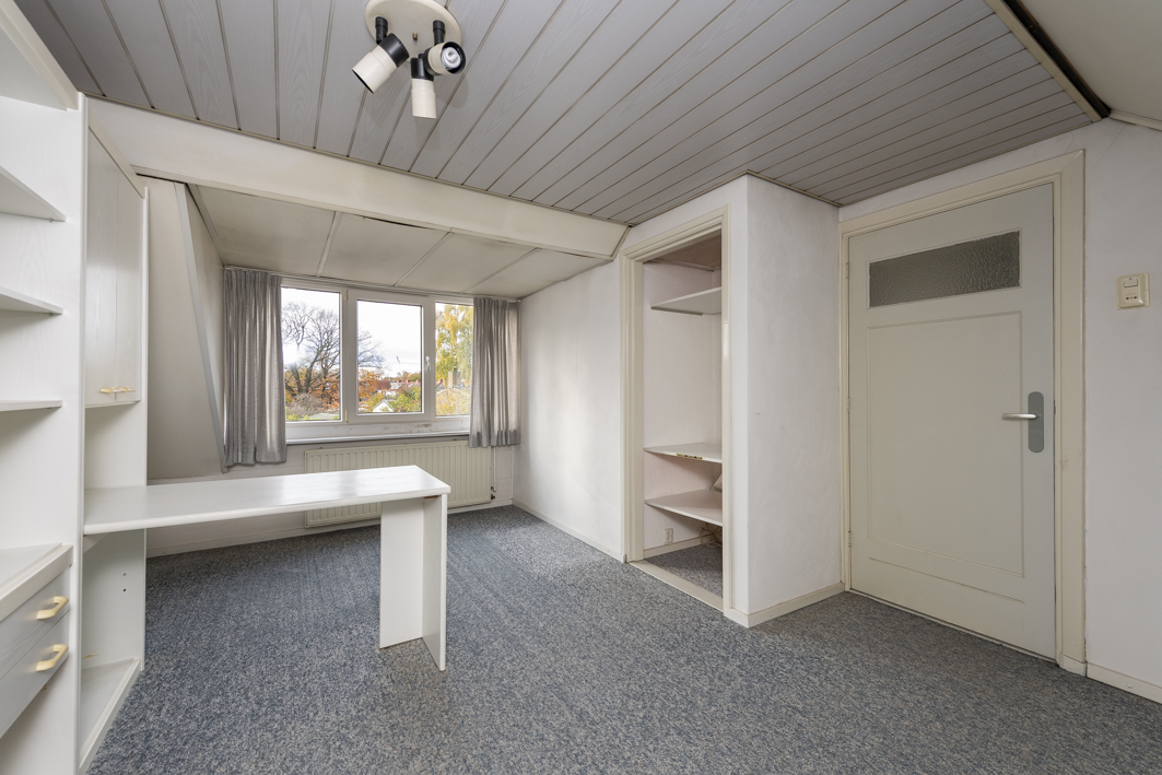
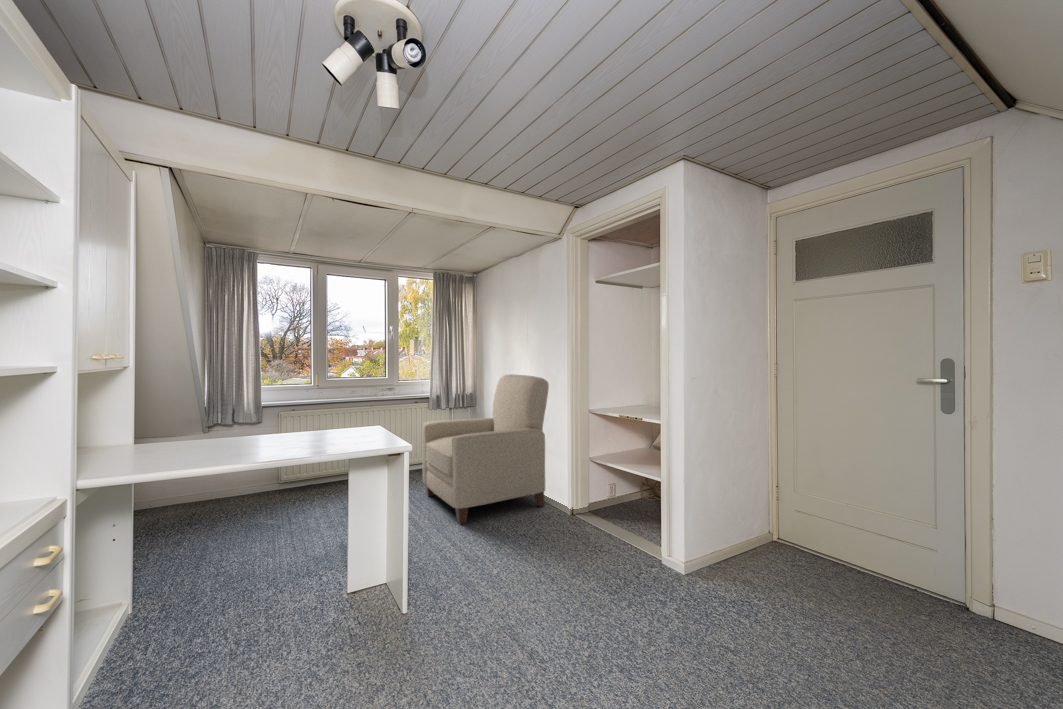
+ chair [421,373,550,526]
